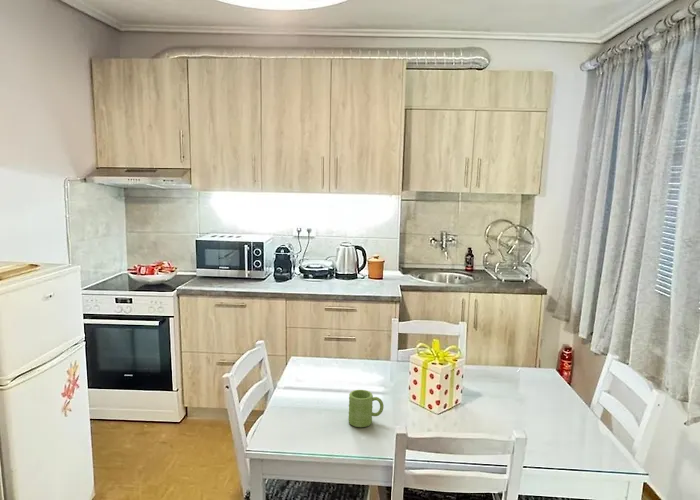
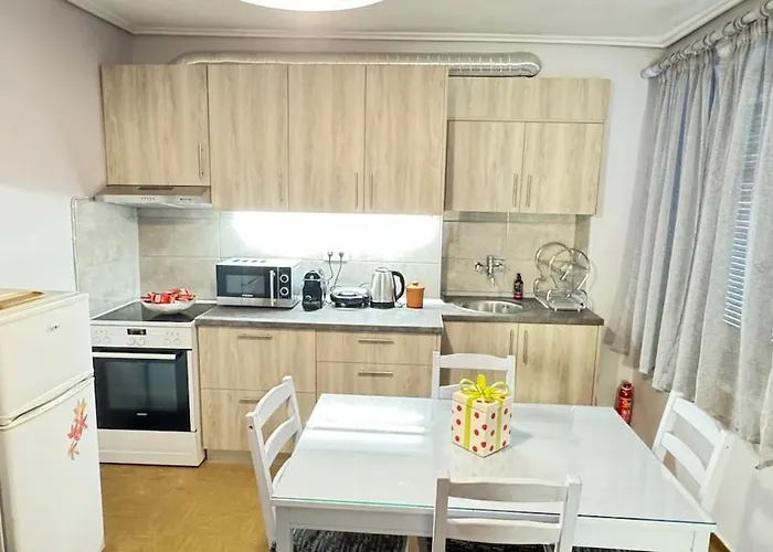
- mug [347,389,384,428]
